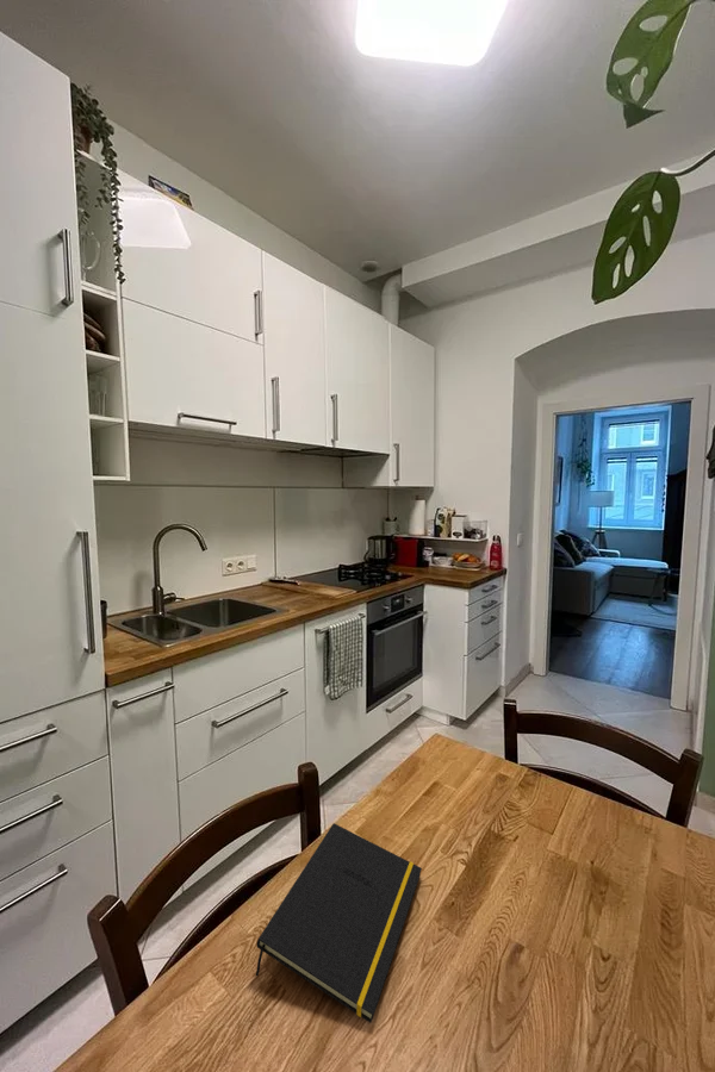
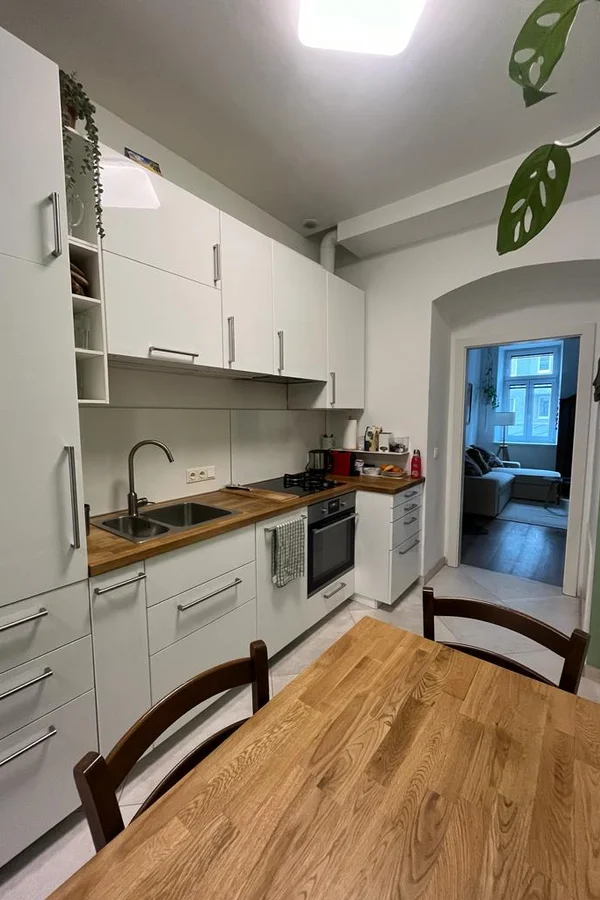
- notepad [254,822,423,1024]
